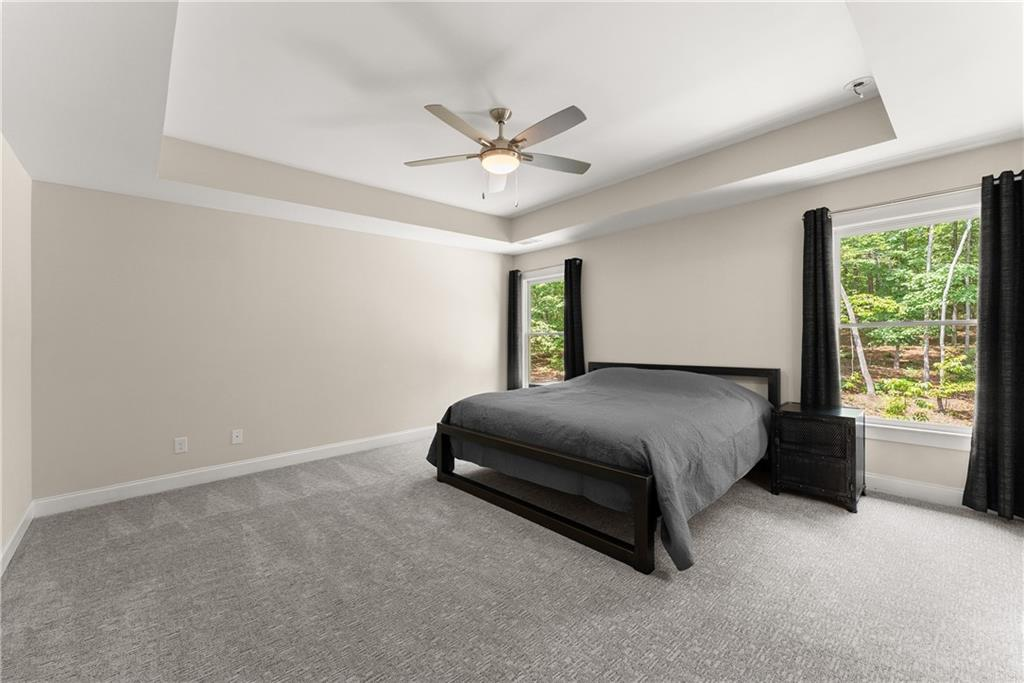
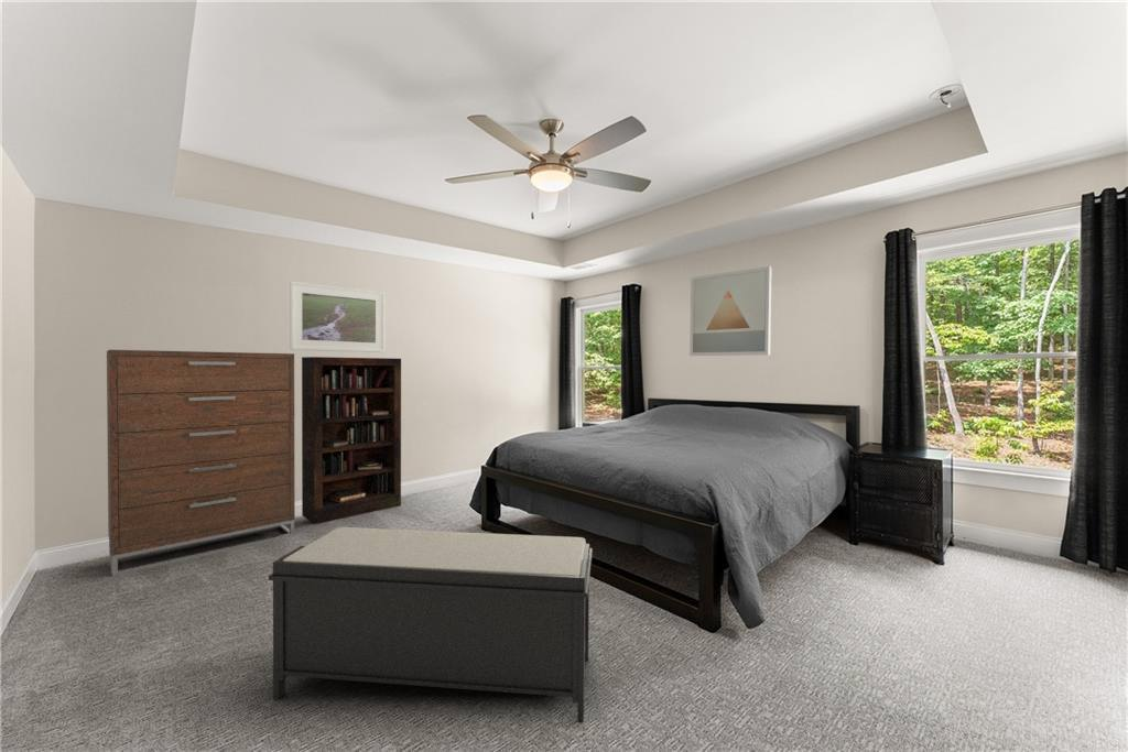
+ bookcase [301,356,402,525]
+ wall art [688,265,772,357]
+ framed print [289,280,387,353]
+ bench [268,526,594,723]
+ dresser [106,349,296,577]
